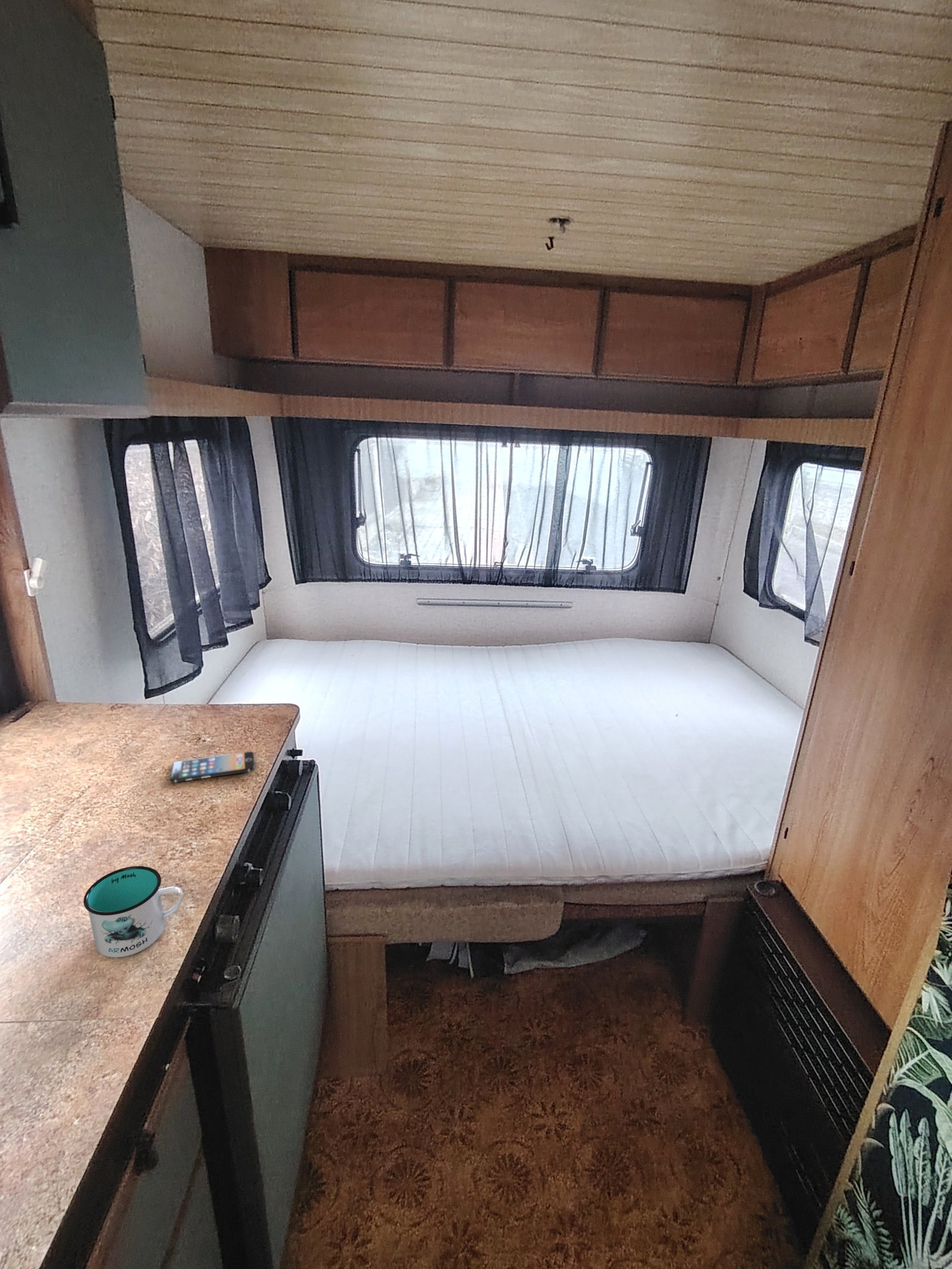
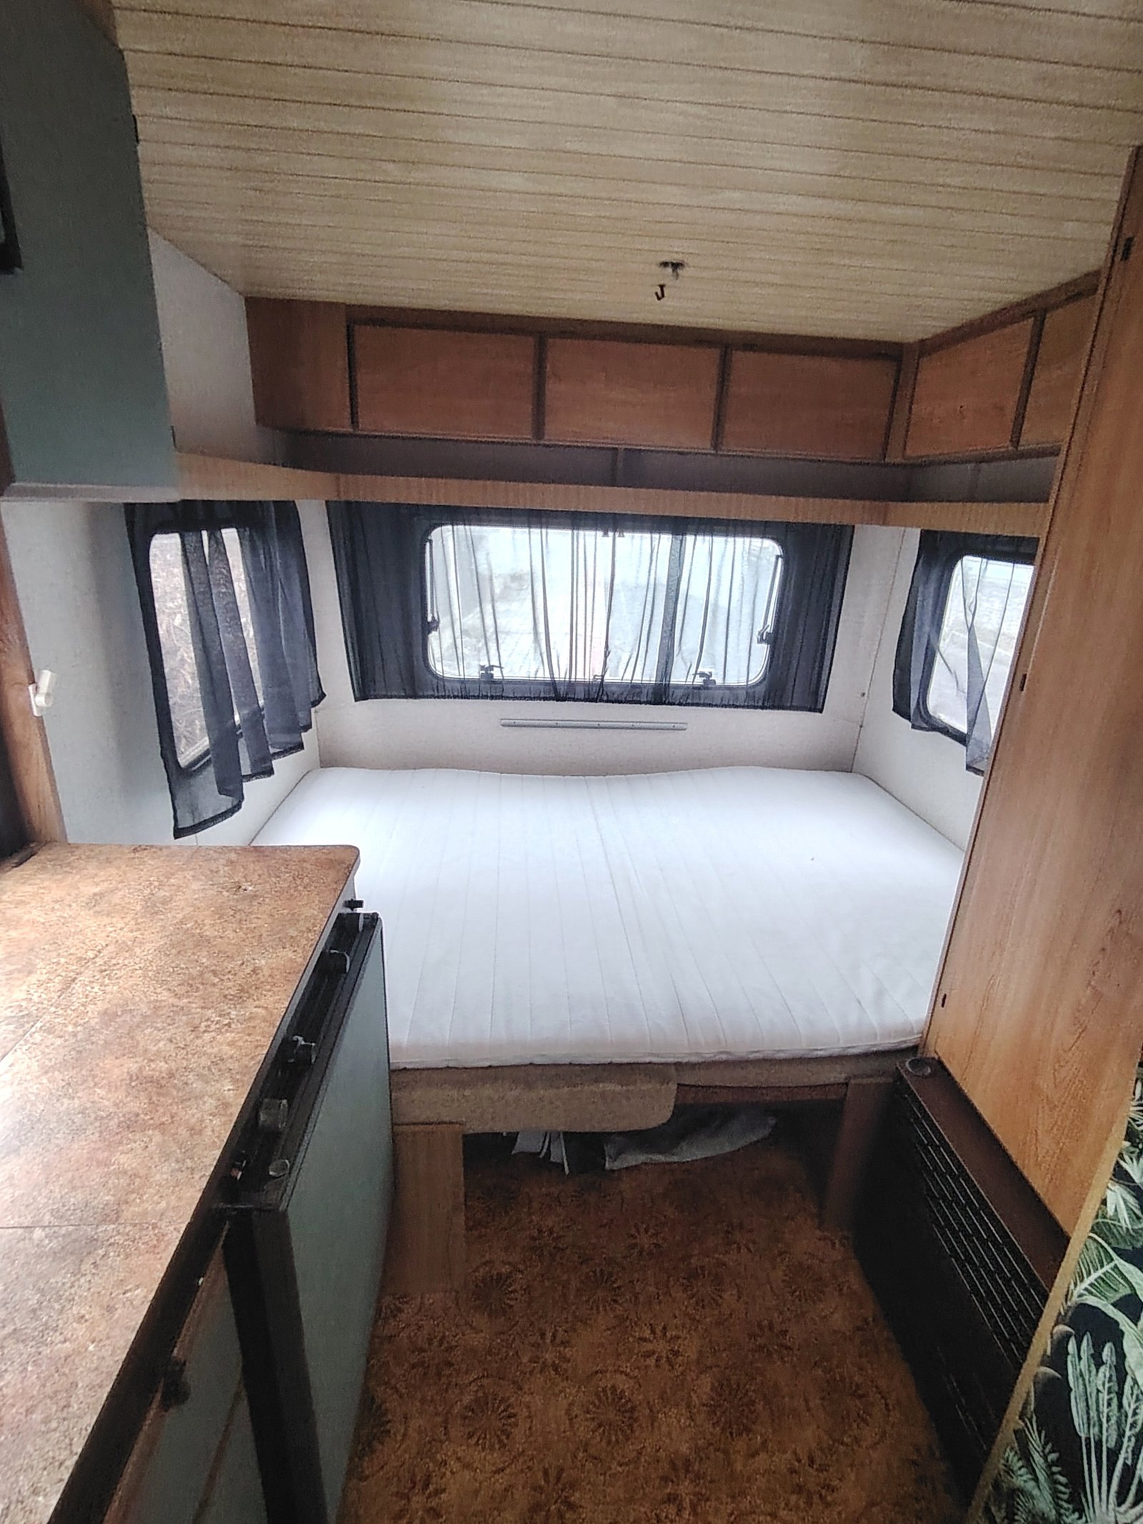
- smartphone [169,751,255,784]
- mug [83,866,184,958]
